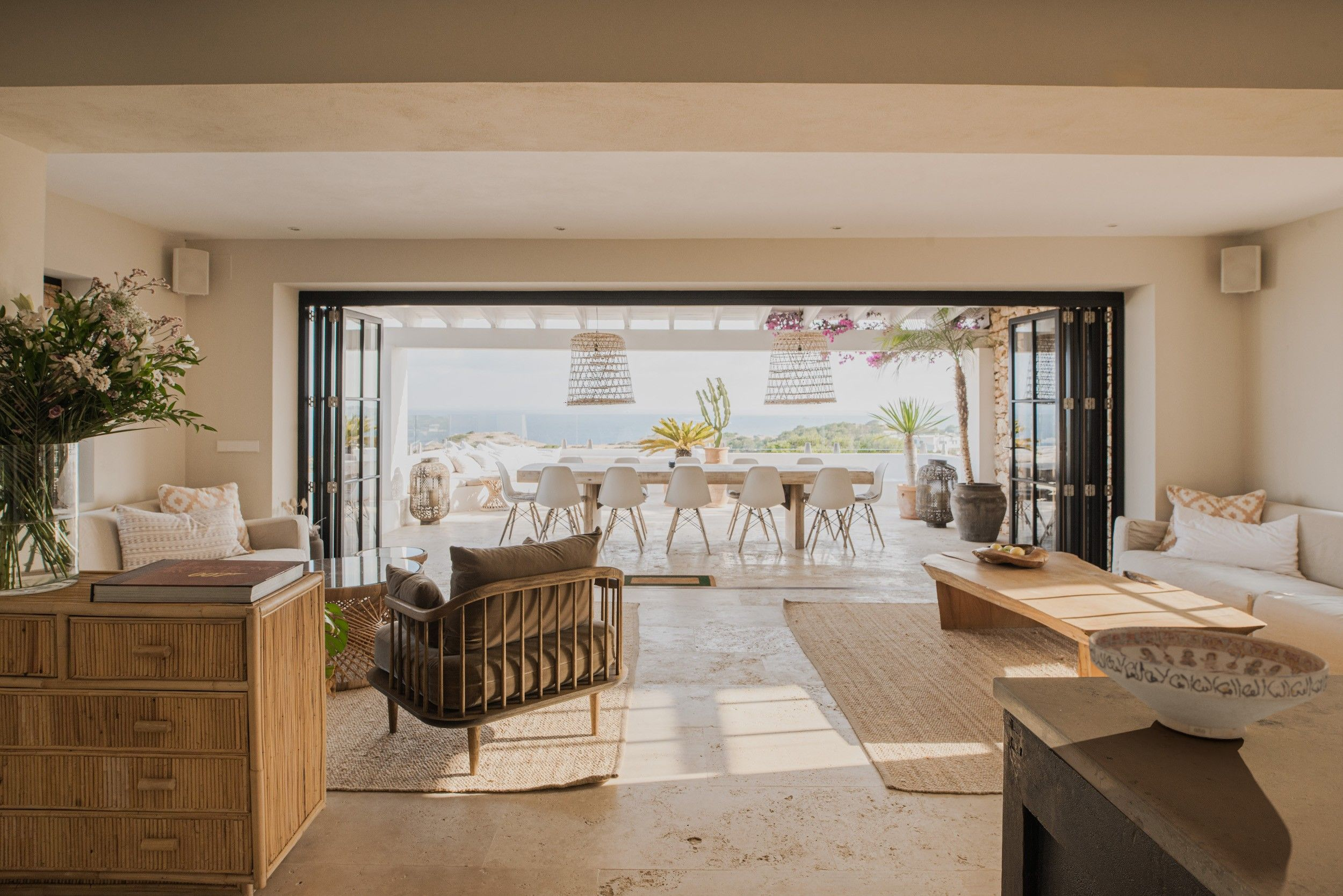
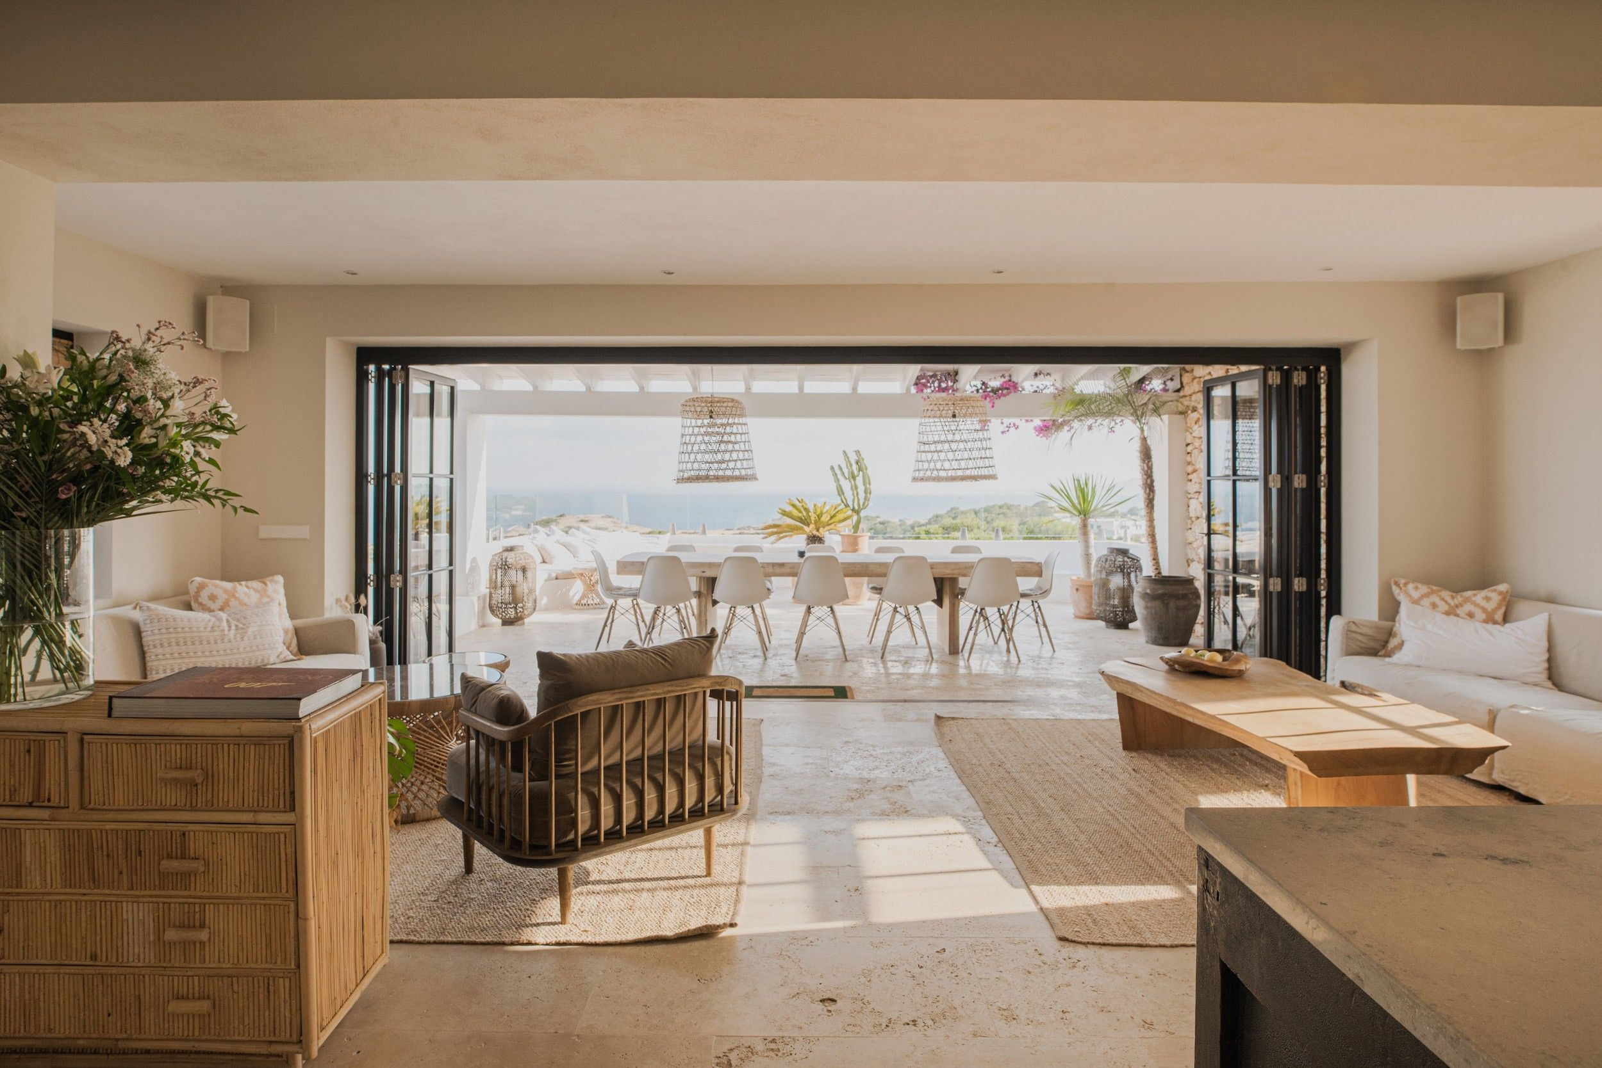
- decorative bowl [1088,626,1330,740]
